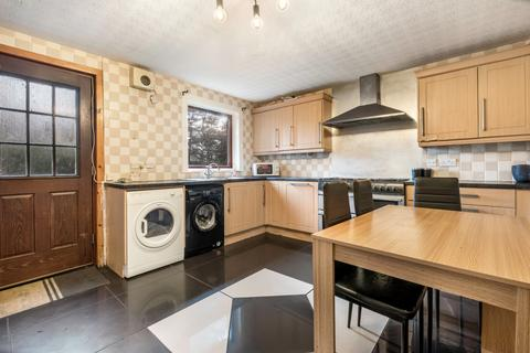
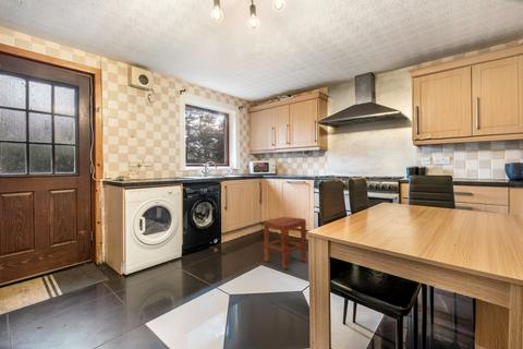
+ stool [263,216,307,270]
